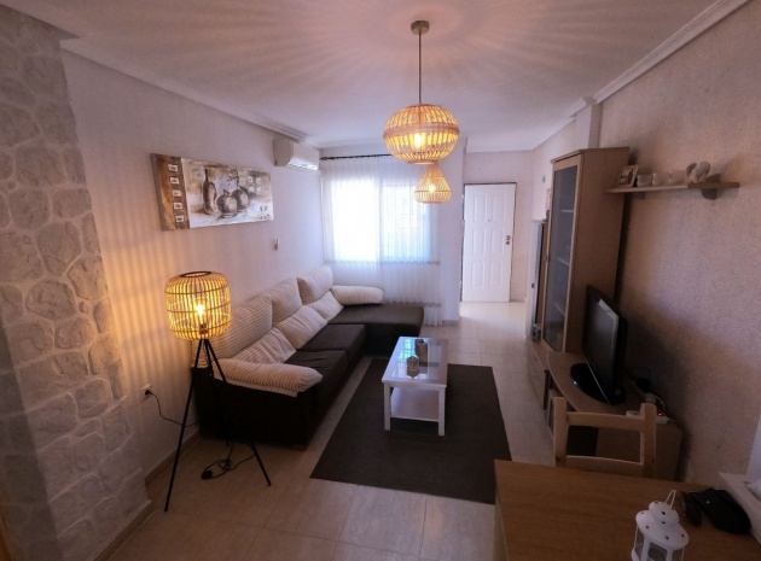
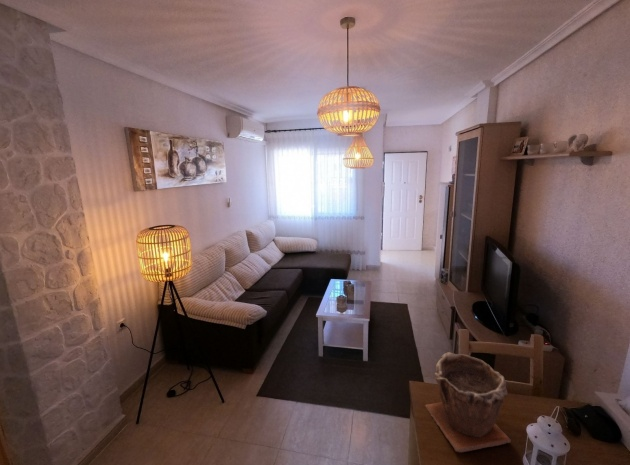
+ plant pot [424,351,512,453]
